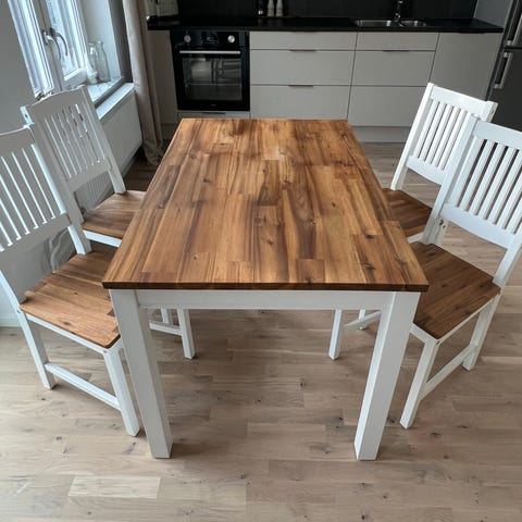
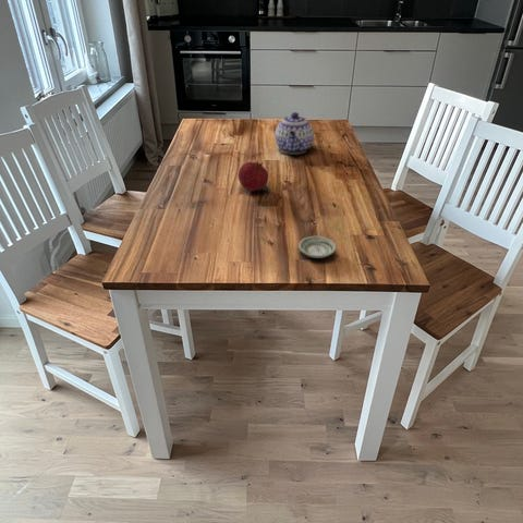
+ fruit [238,159,269,193]
+ saucer [297,235,337,259]
+ teapot [275,111,315,156]
